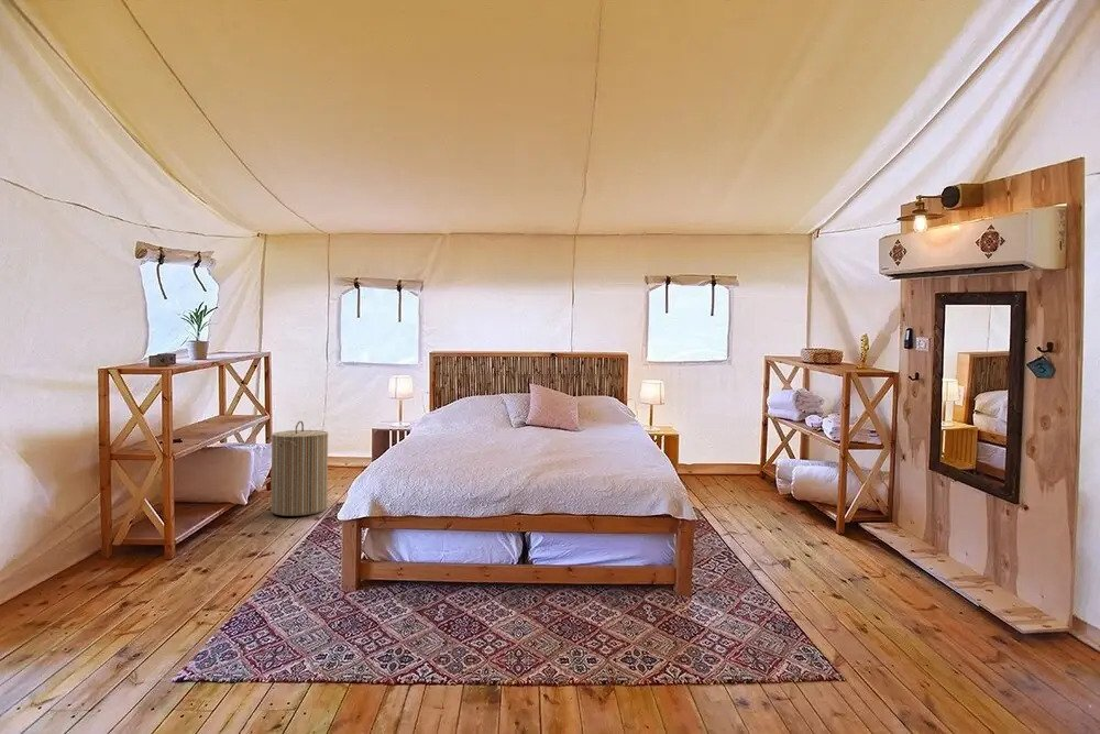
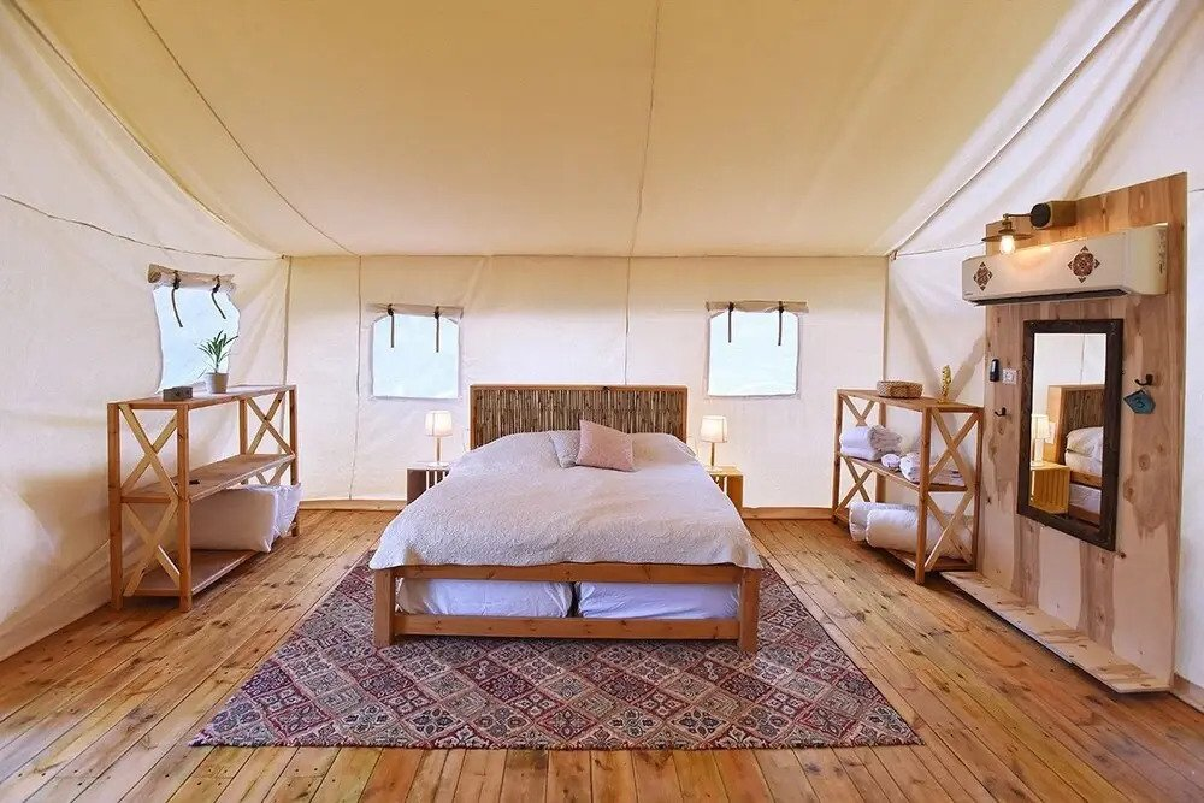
- laundry hamper [271,419,329,517]
